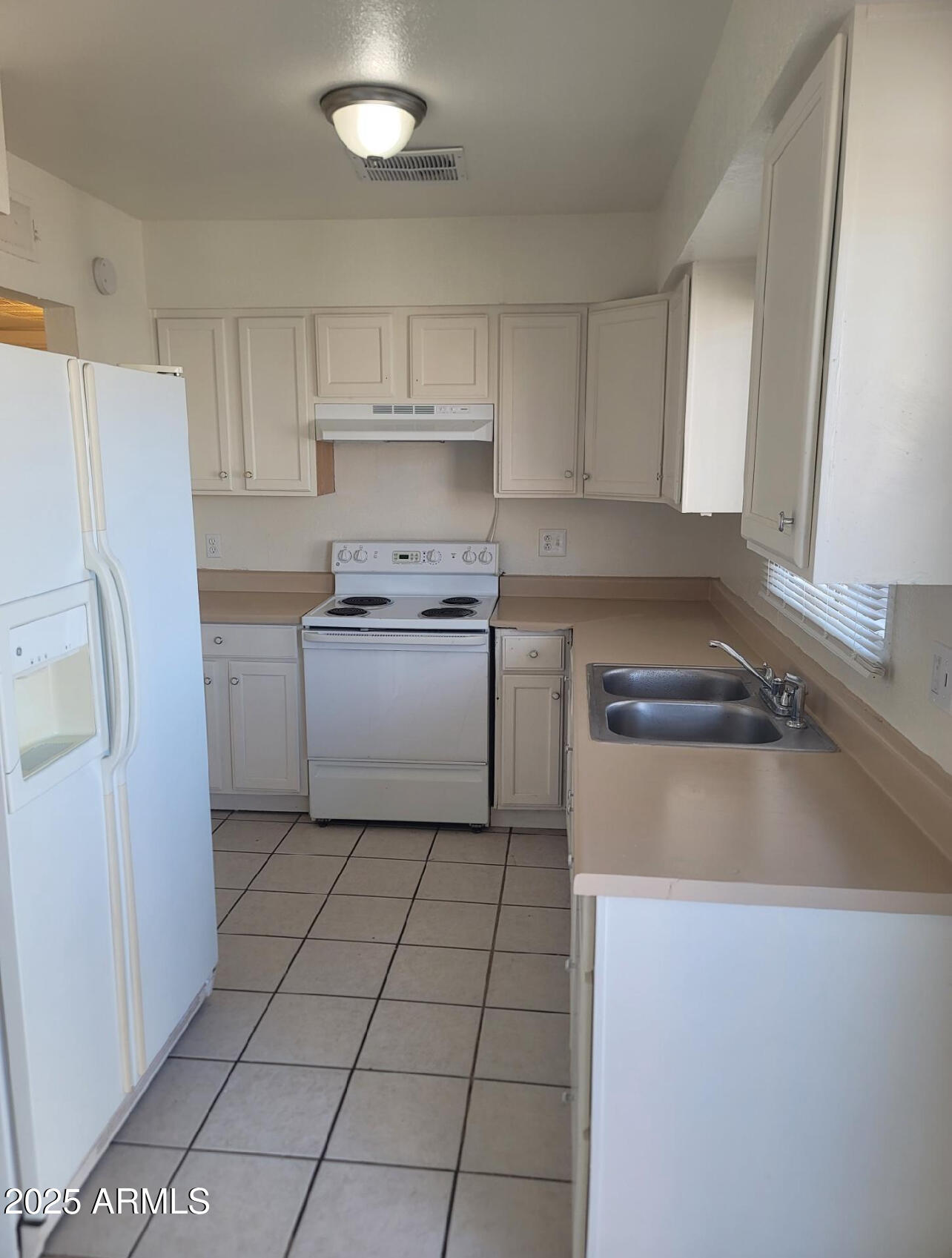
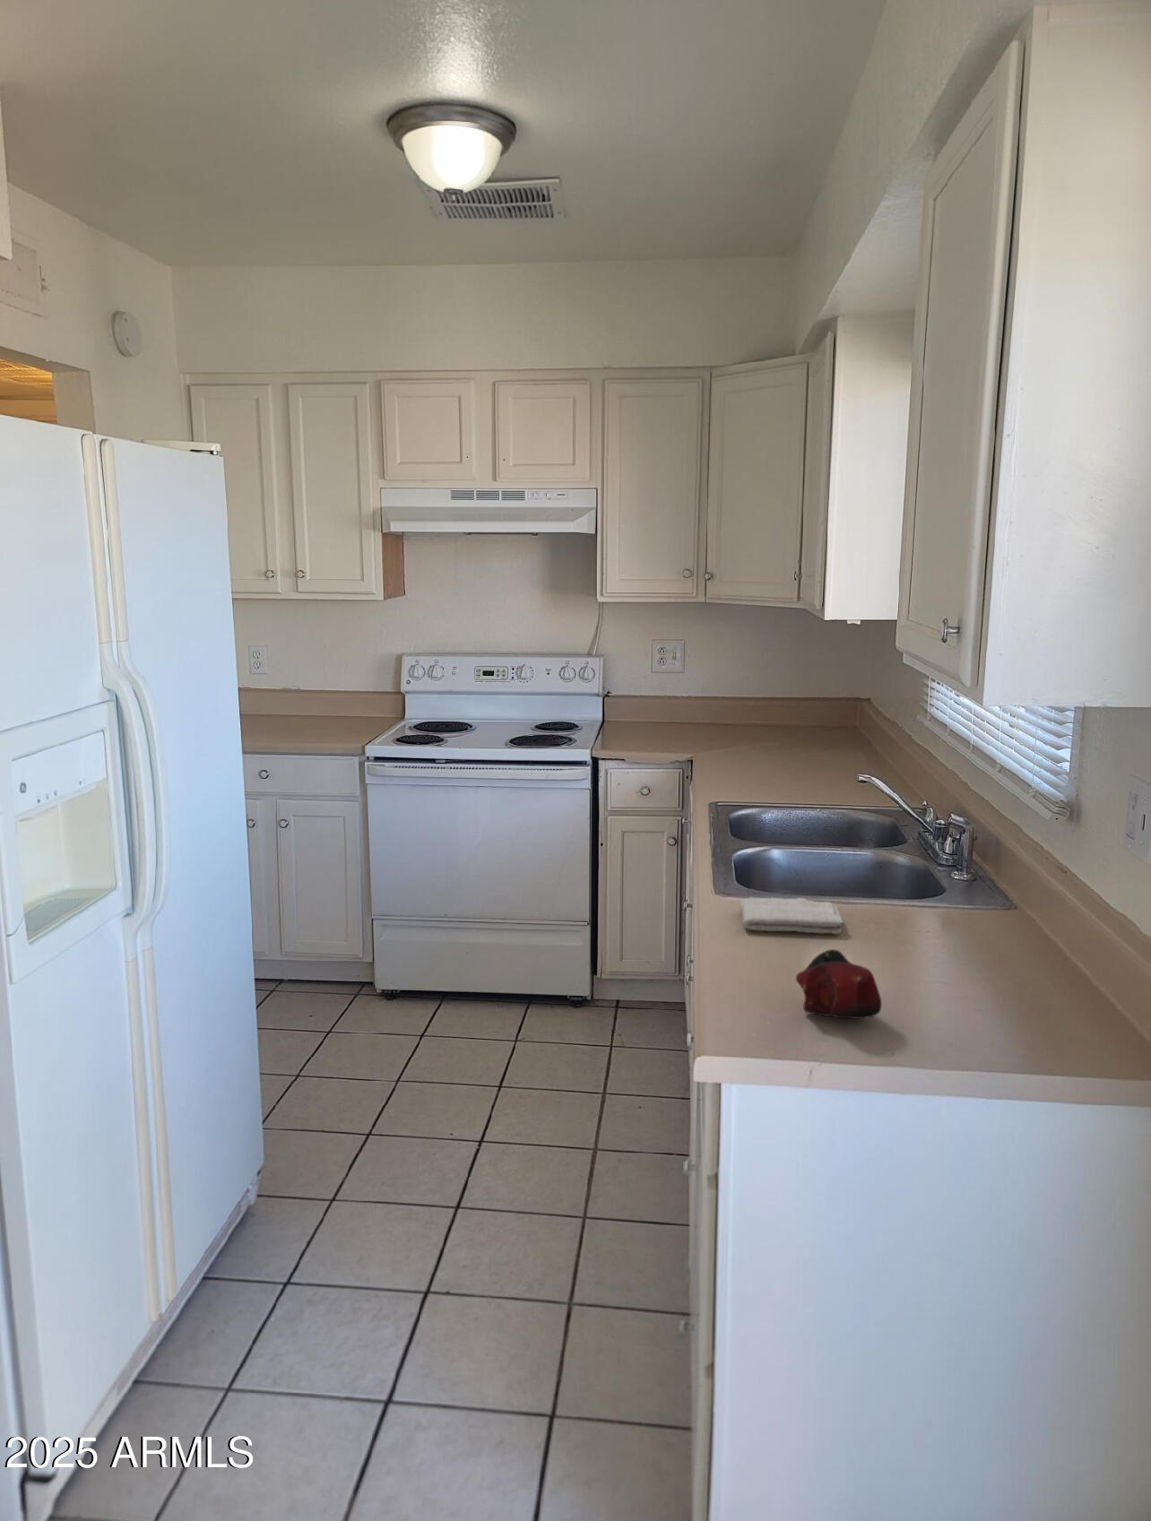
+ washcloth [738,896,845,935]
+ fruit [796,948,883,1020]
